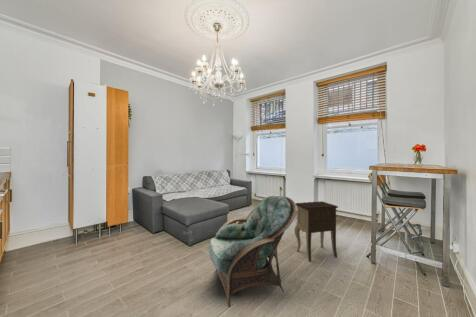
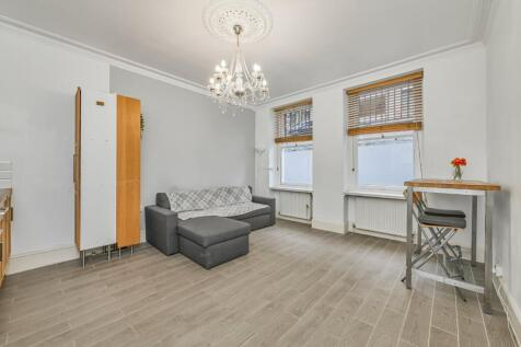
- armchair [208,195,297,308]
- nightstand [293,200,339,263]
